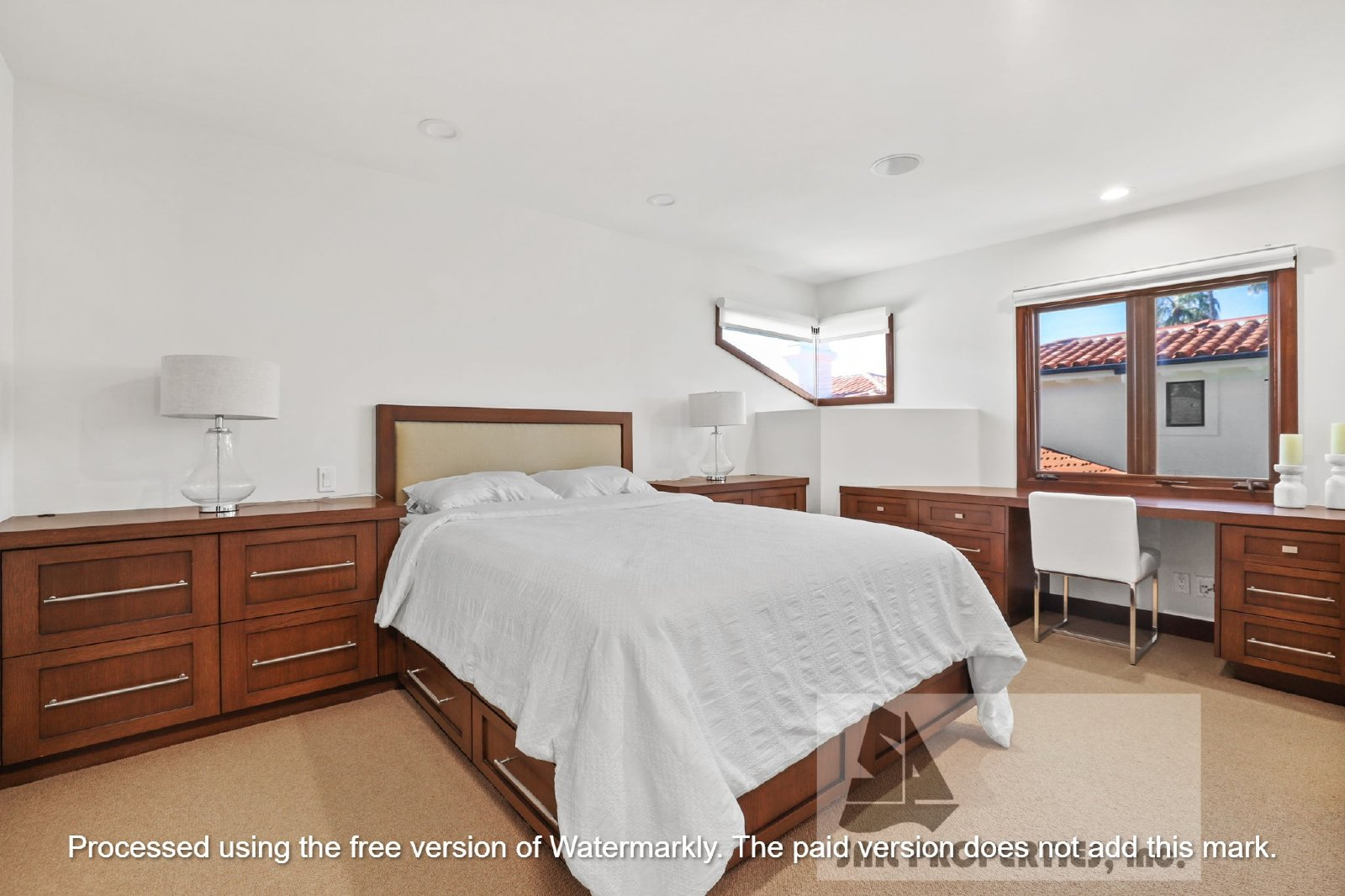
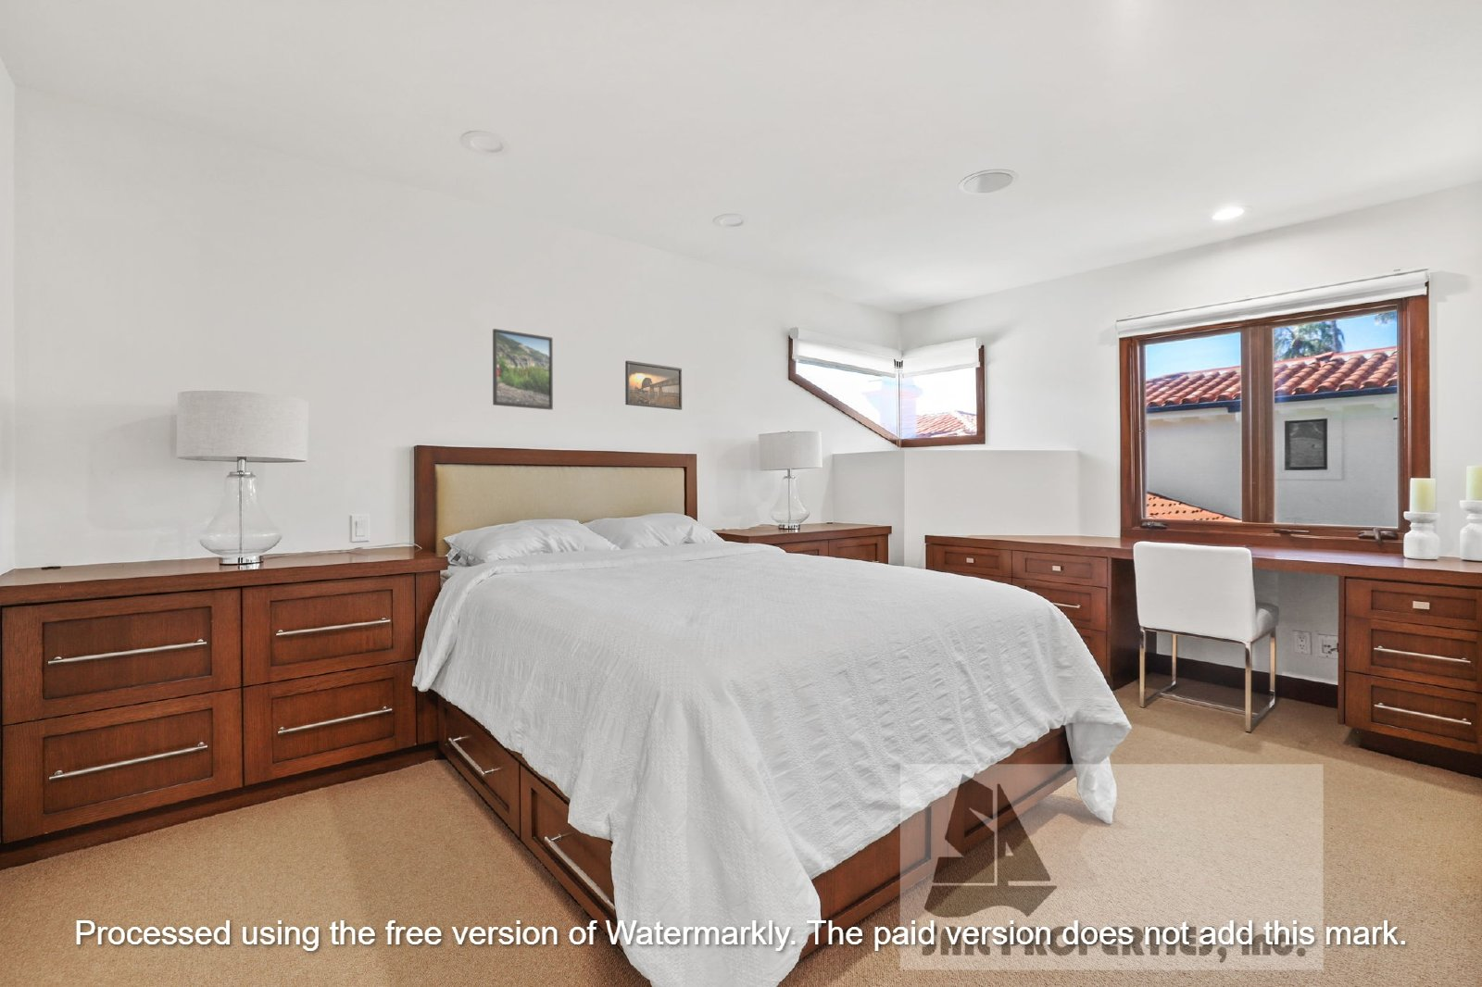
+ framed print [491,328,554,411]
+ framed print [625,360,683,411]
